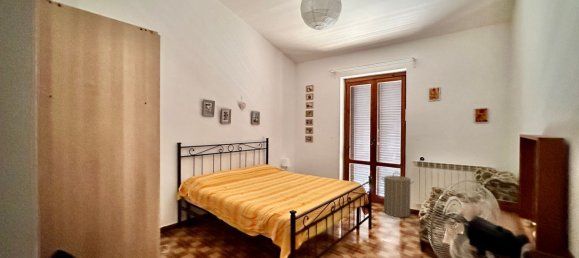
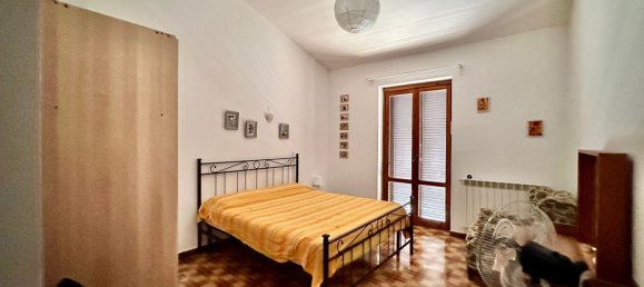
- laundry hamper [381,171,415,218]
